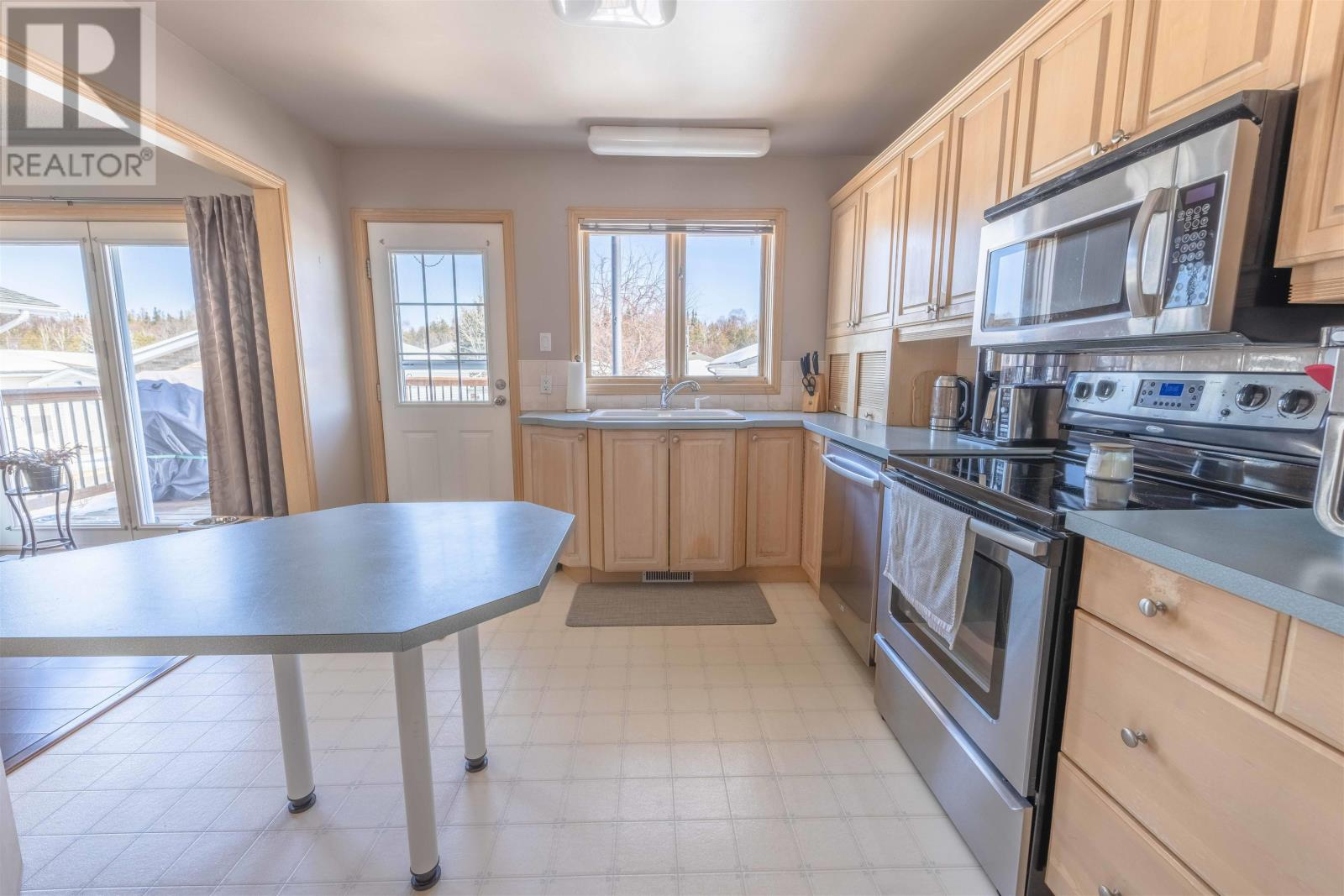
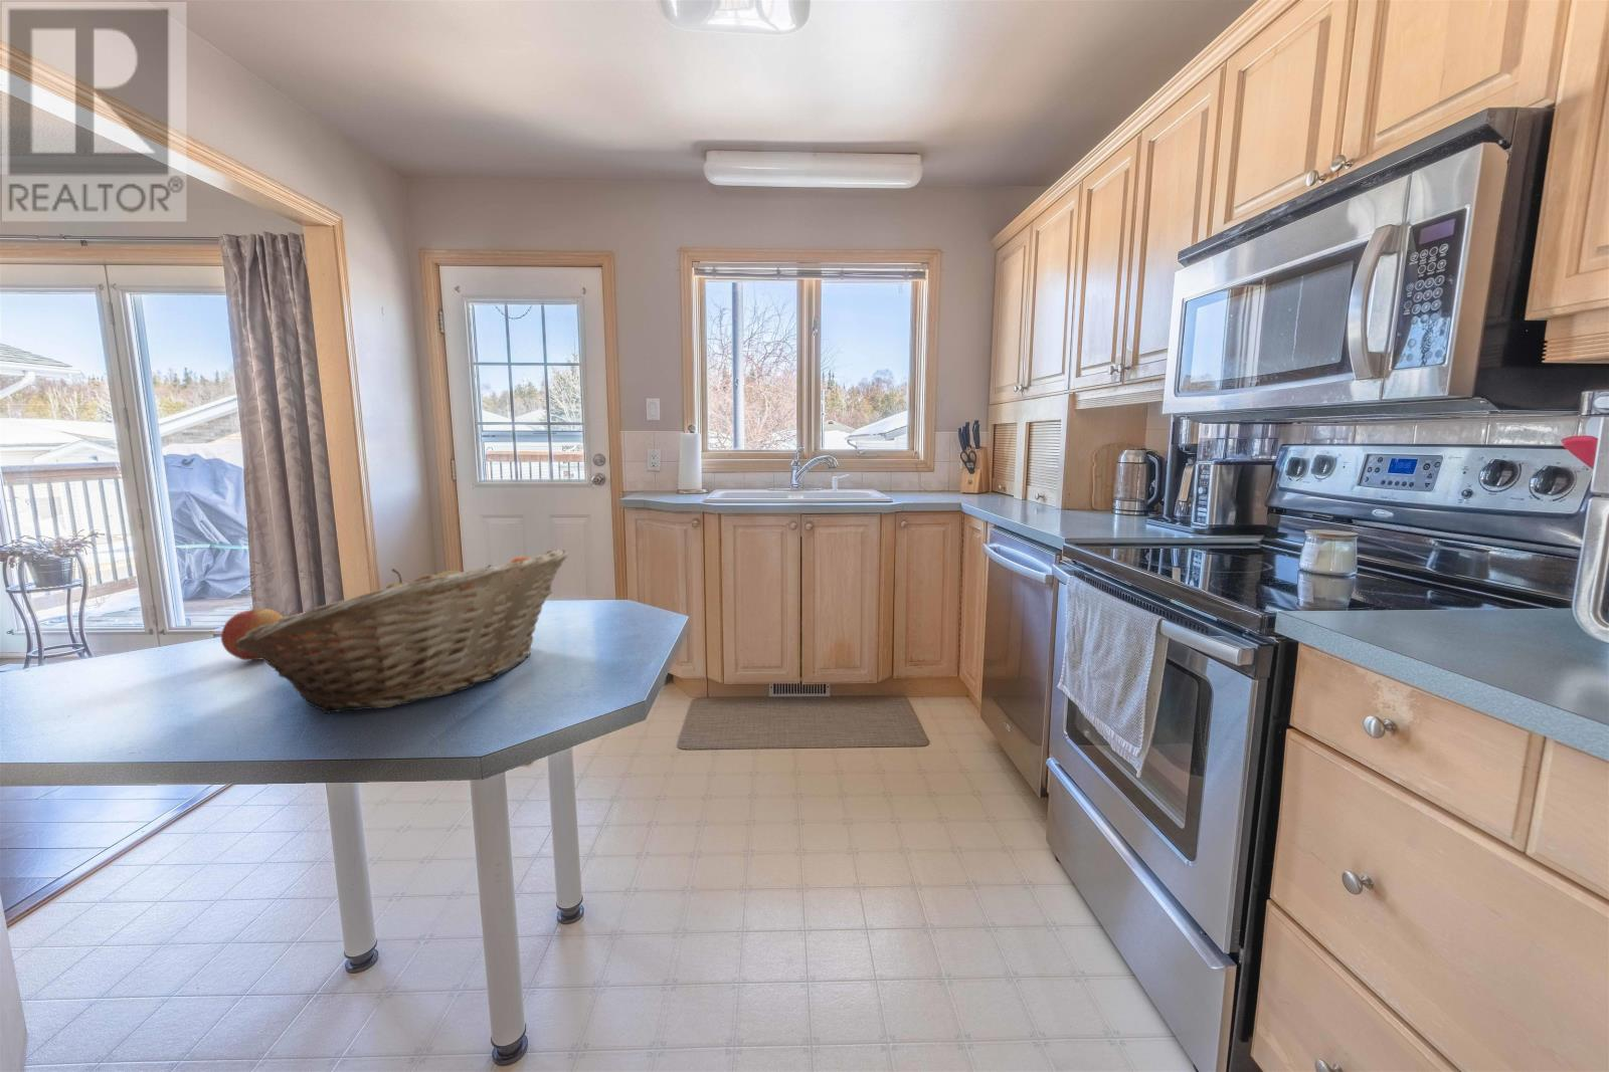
+ fruit basket [236,548,569,714]
+ apple [220,605,285,662]
